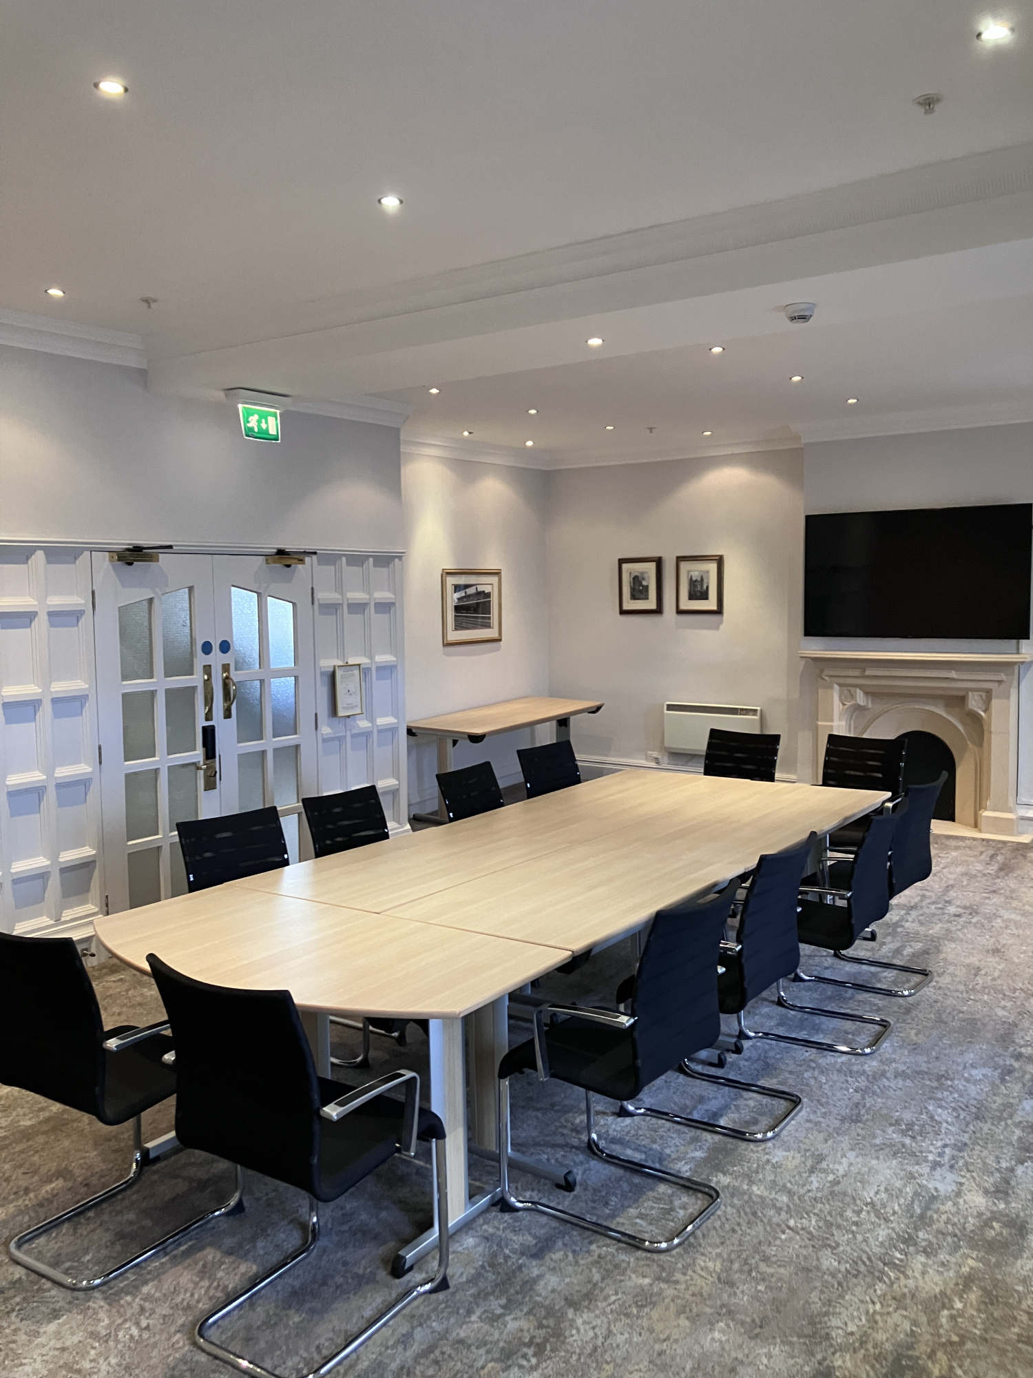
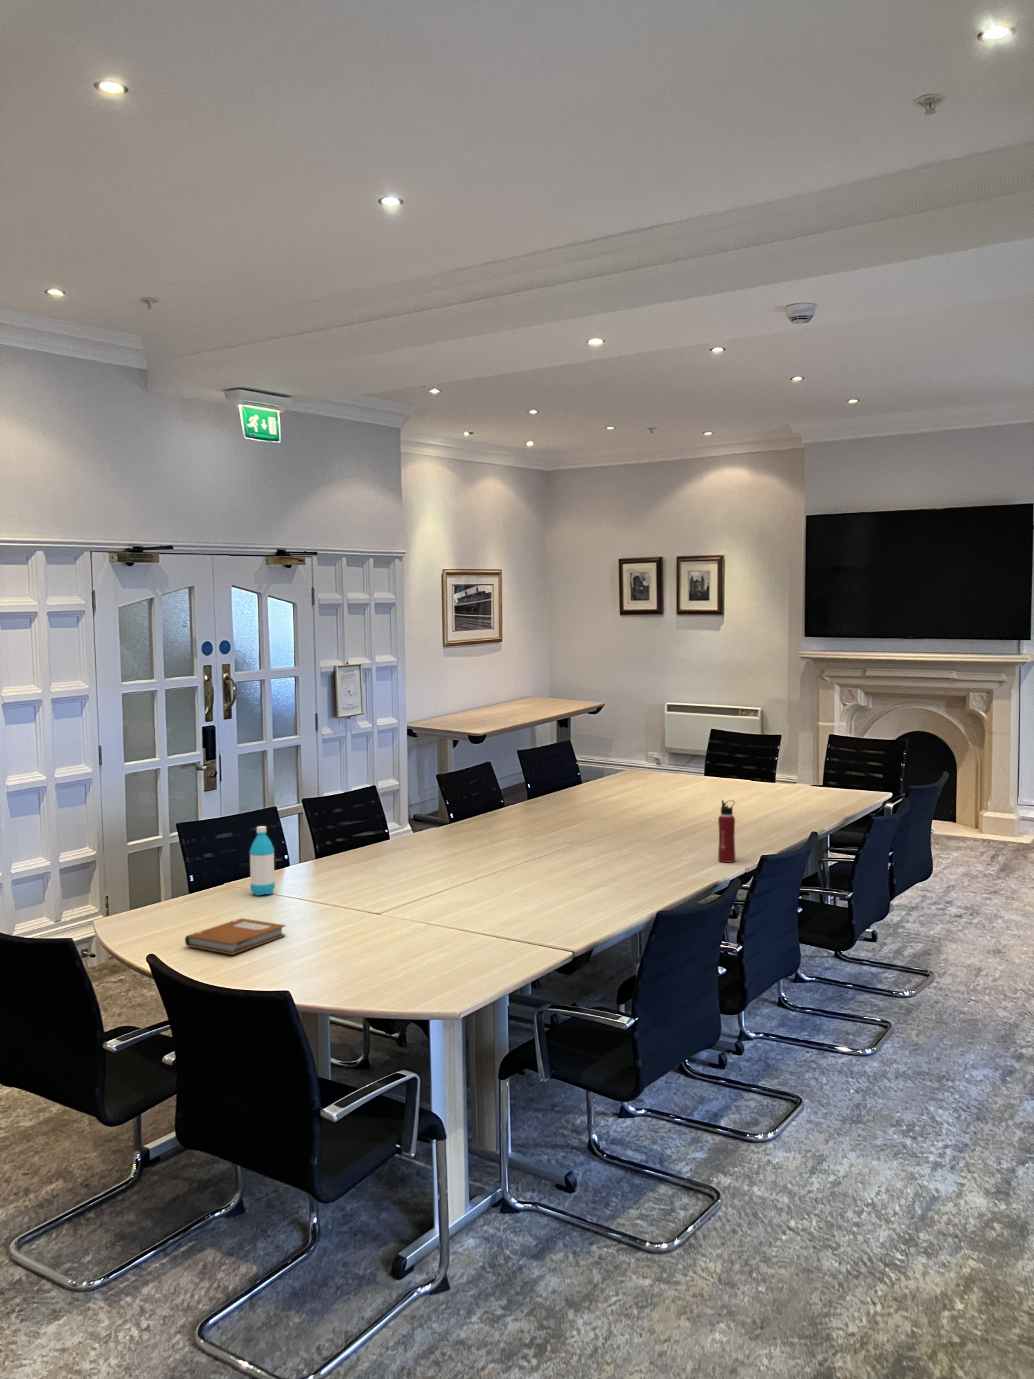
+ water bottle [718,799,736,863]
+ notebook [184,918,287,956]
+ water bottle [249,825,276,896]
